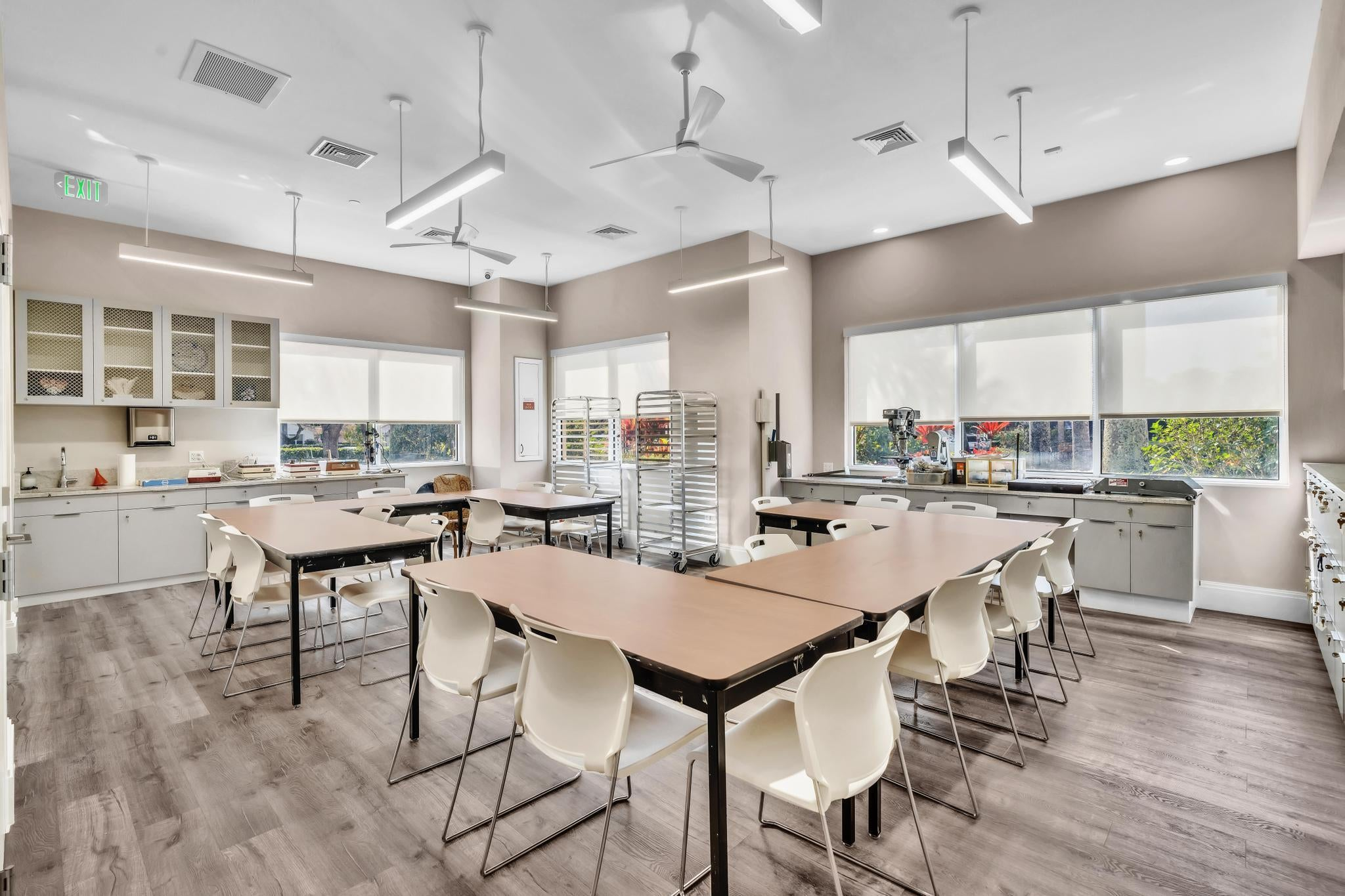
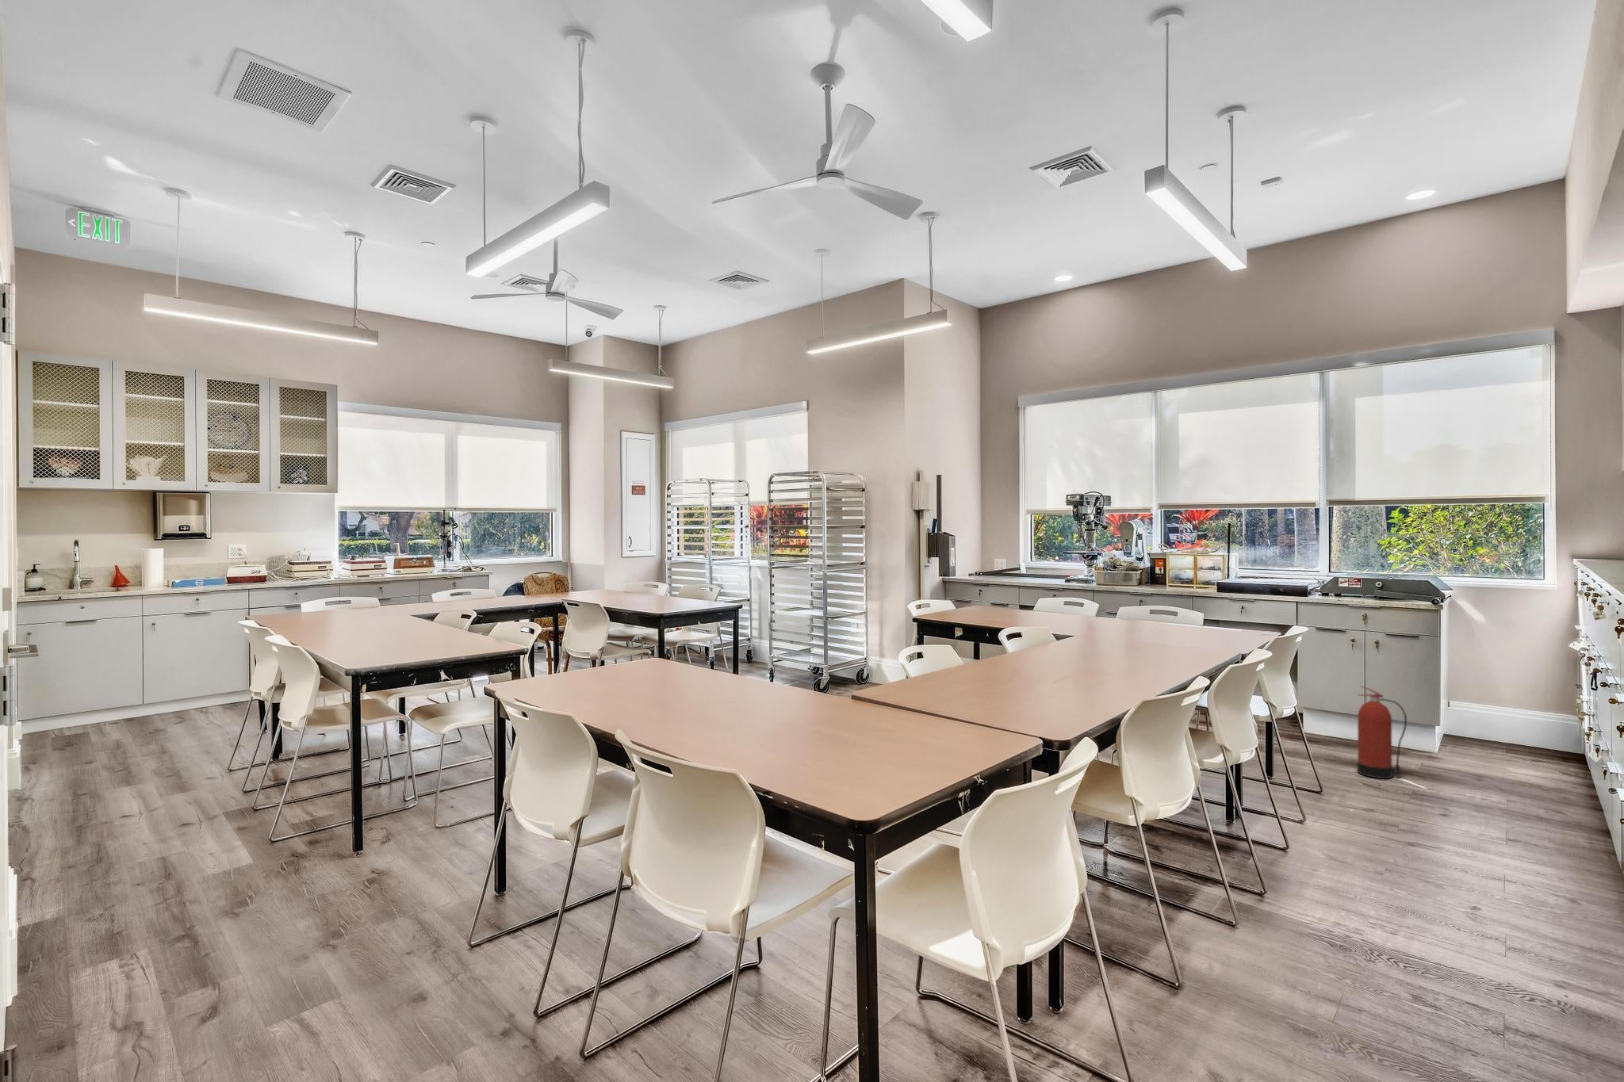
+ fire extinguisher [1357,685,1408,779]
